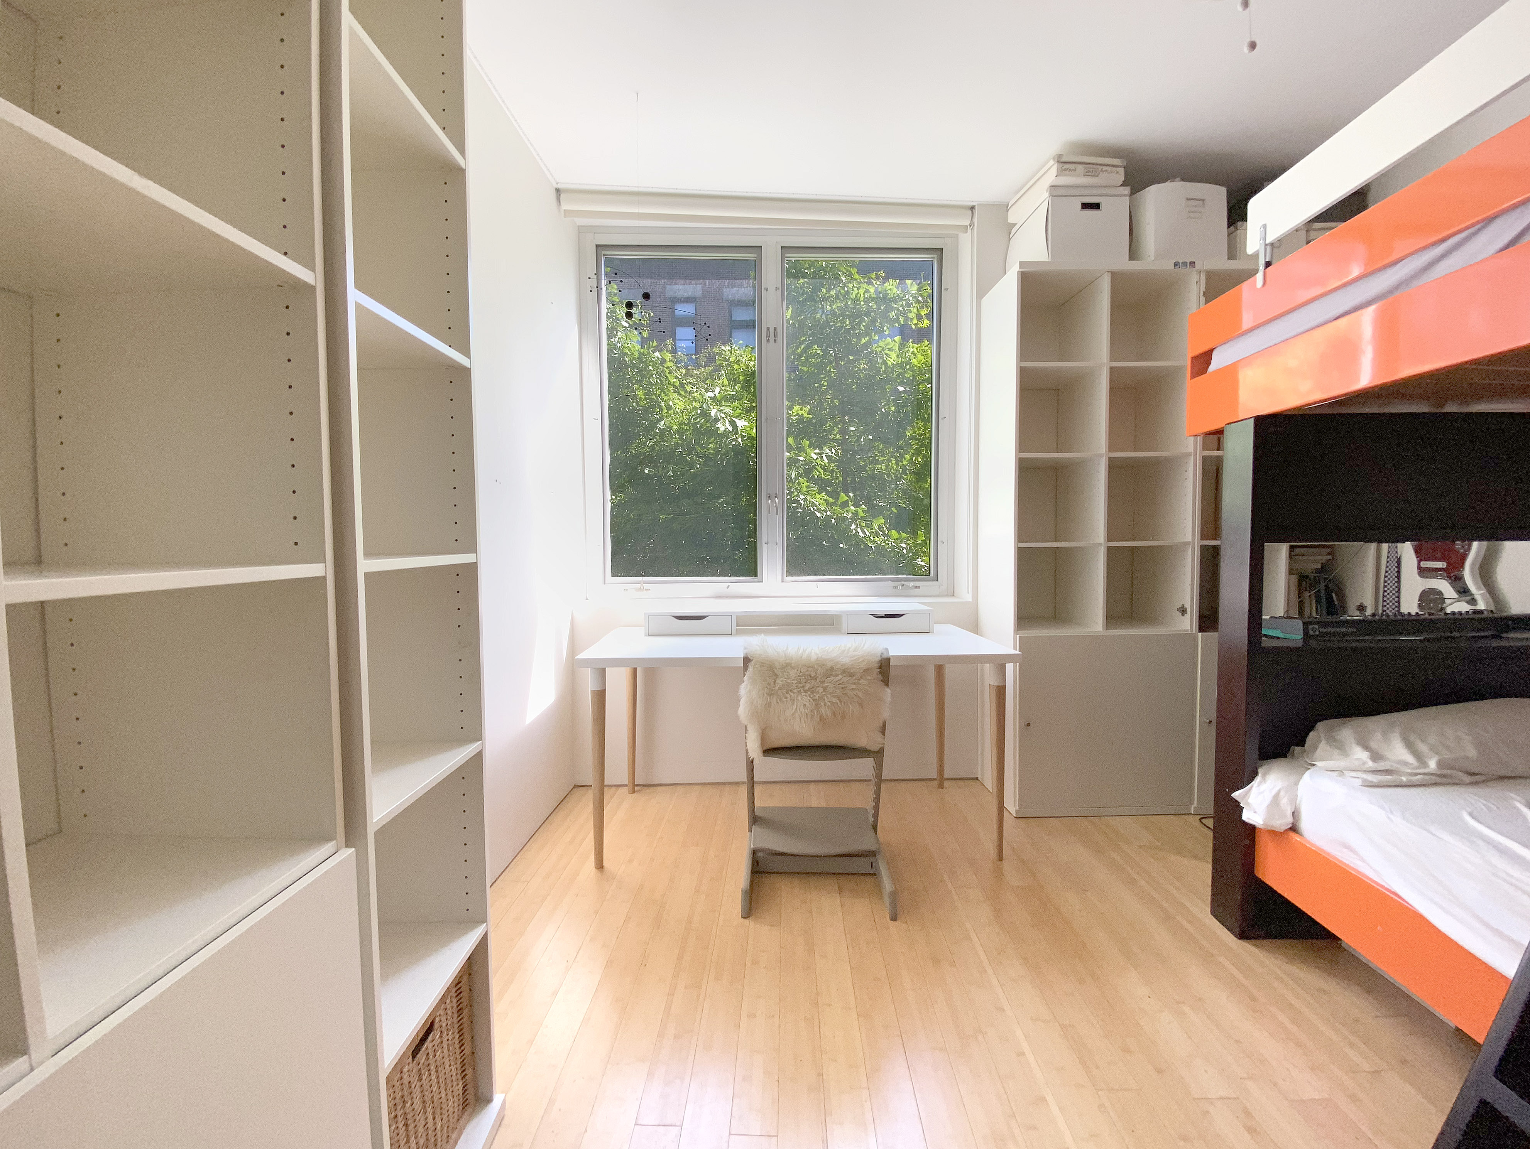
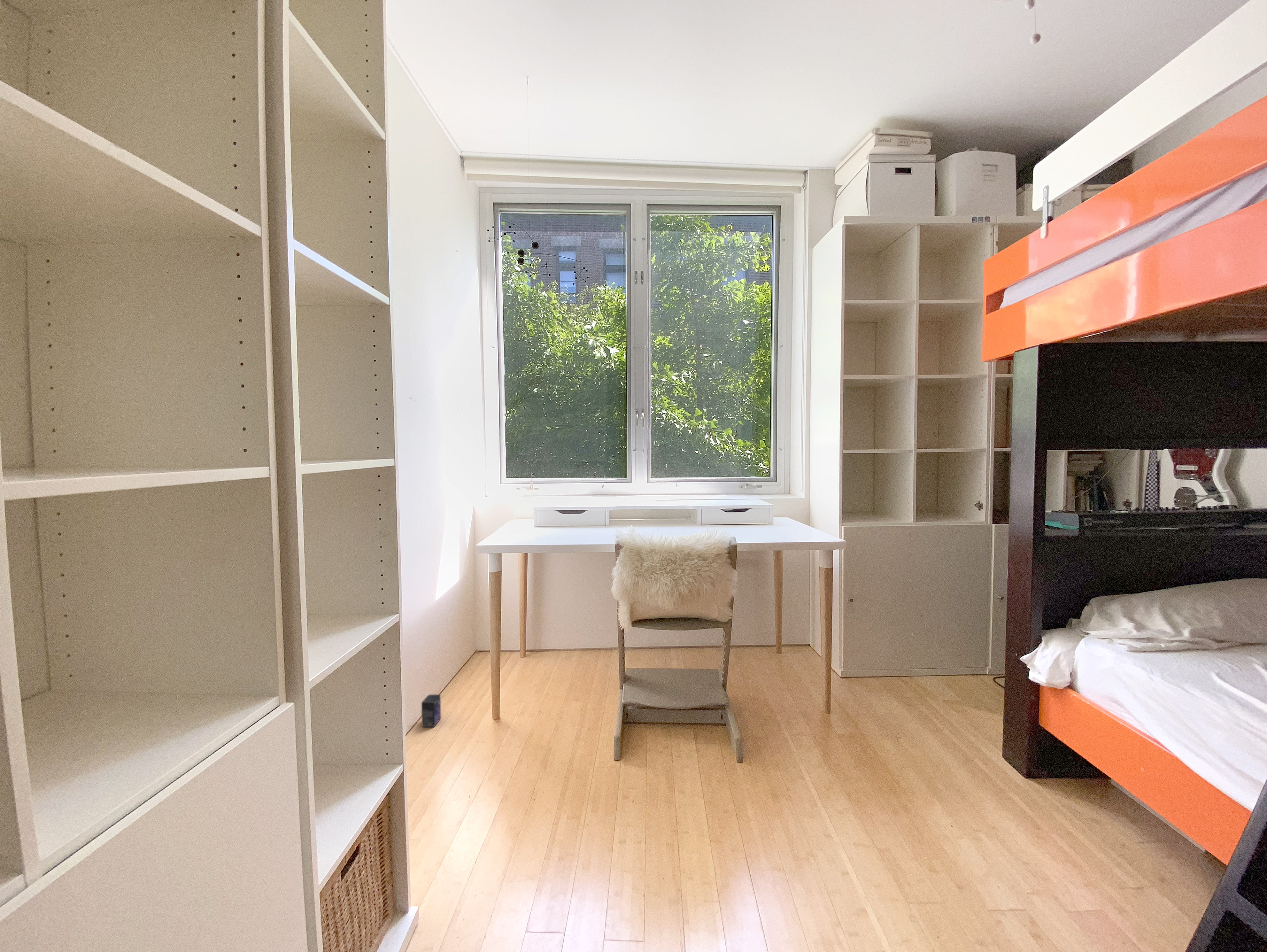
+ box [421,694,441,727]
